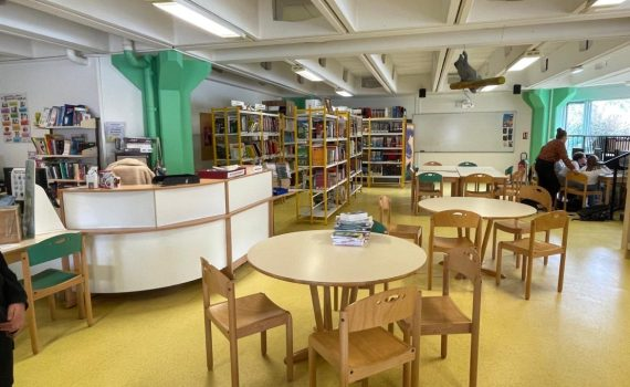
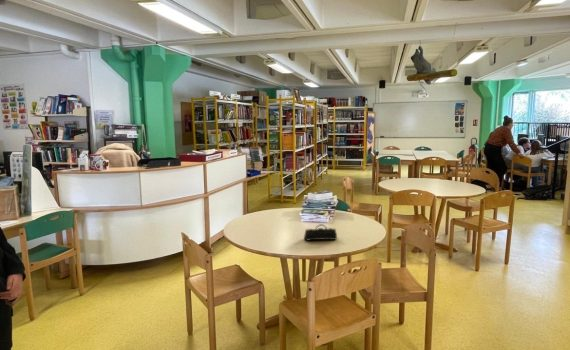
+ pencil case [303,223,338,242]
